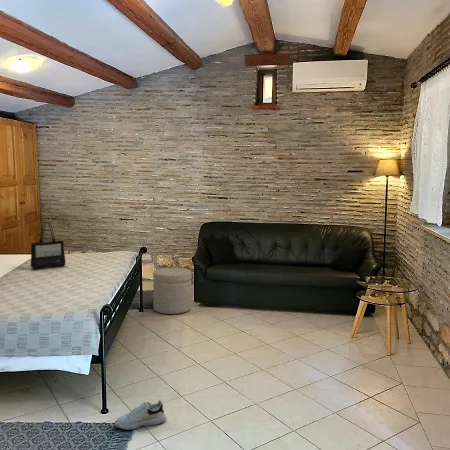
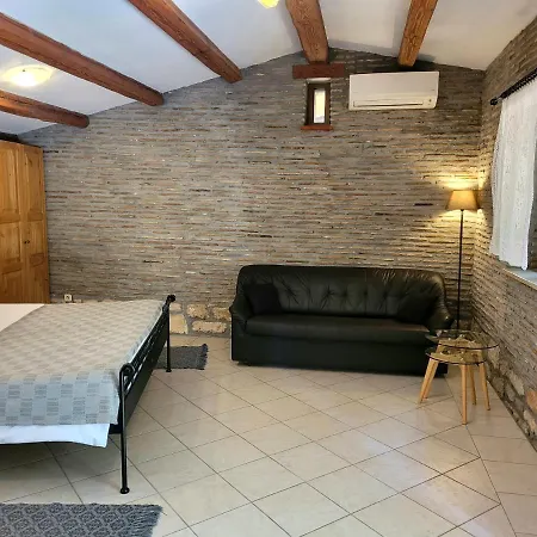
- shoe [114,399,167,431]
- ottoman [152,267,193,315]
- tote bag [30,221,66,270]
